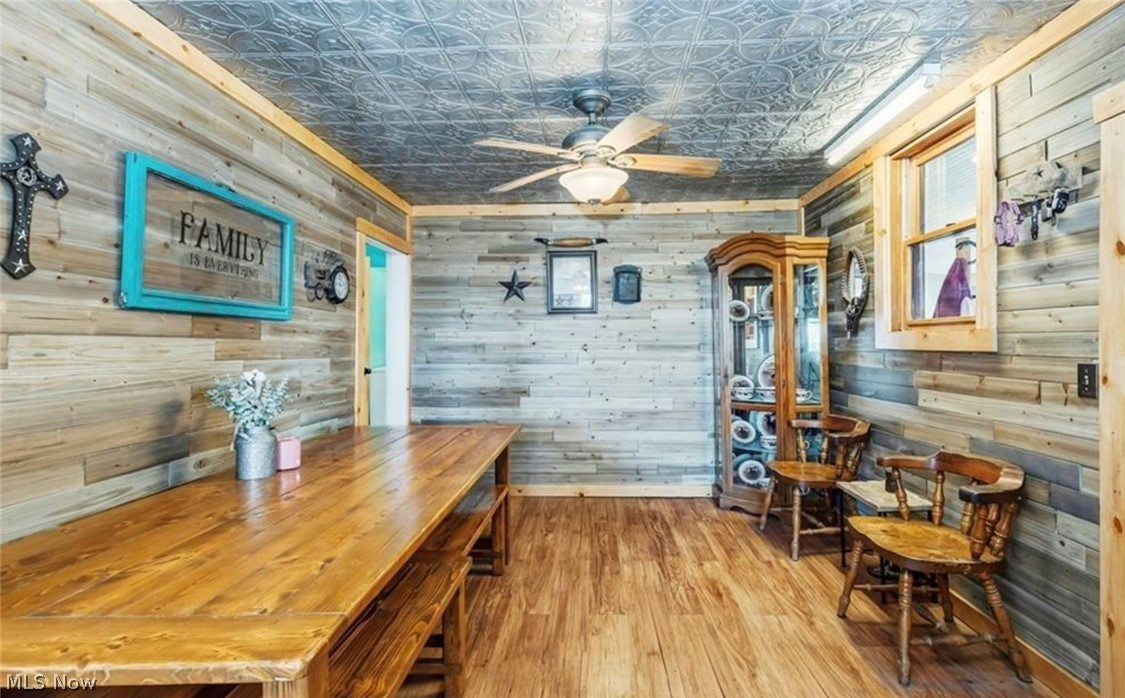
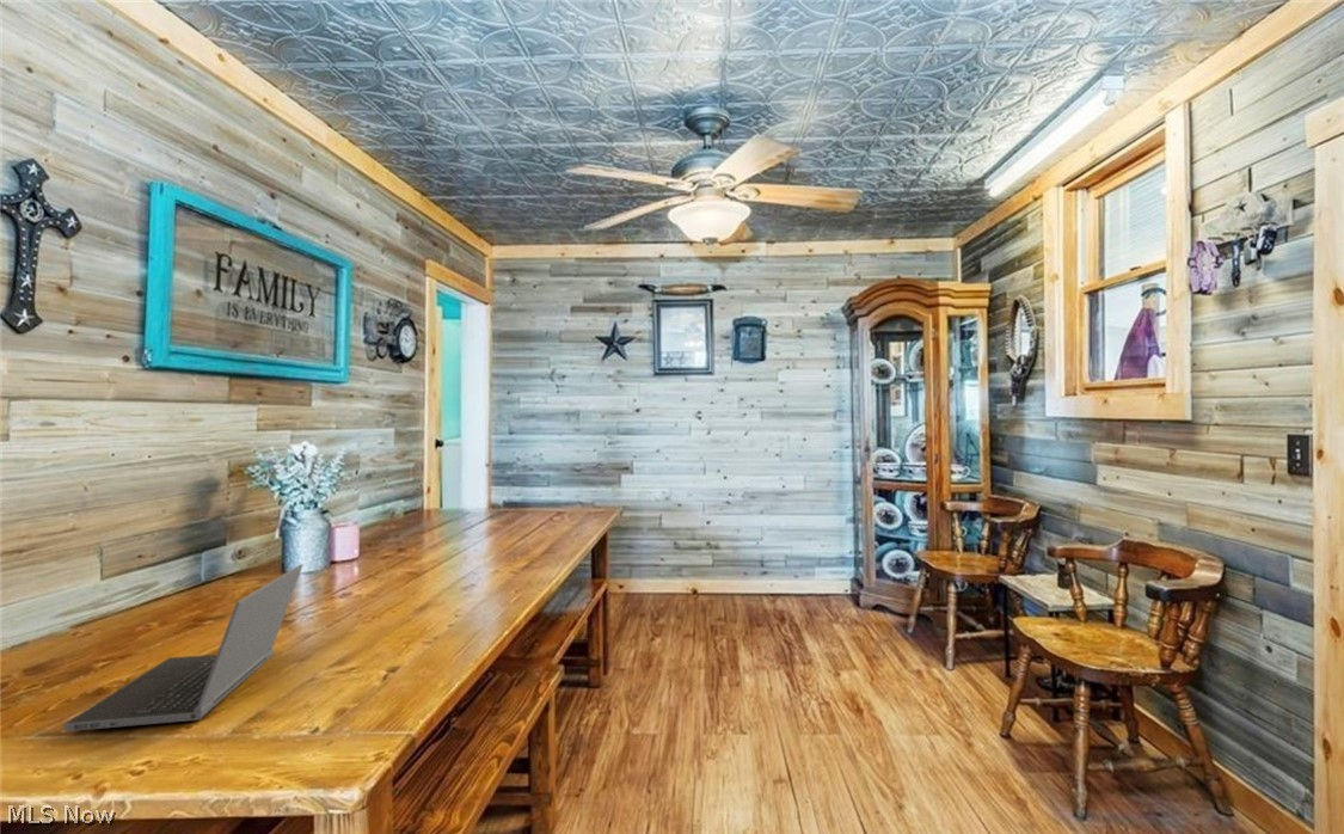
+ laptop computer [63,563,303,732]
